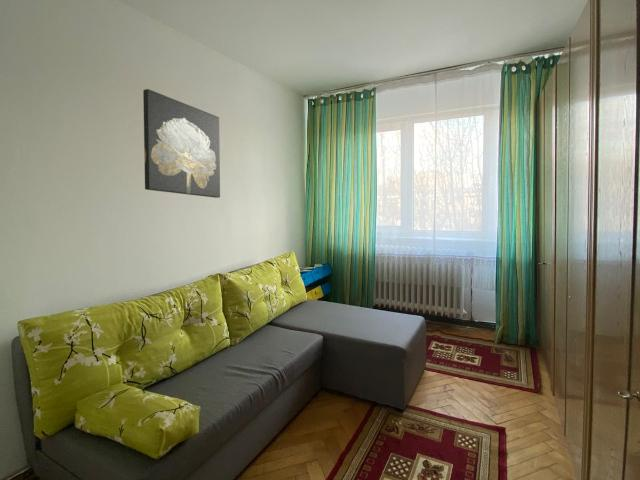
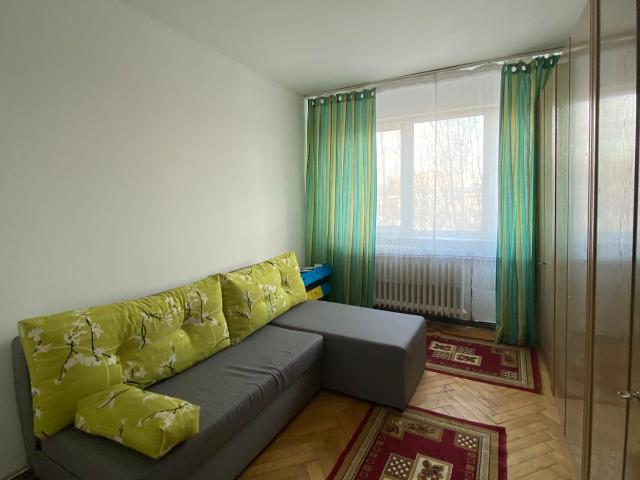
- wall art [142,88,221,199]
